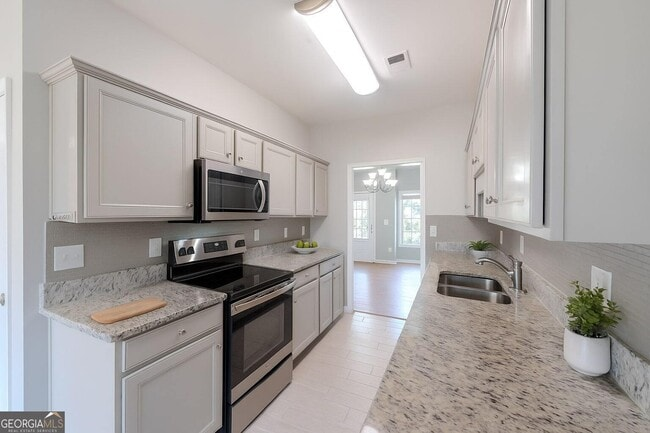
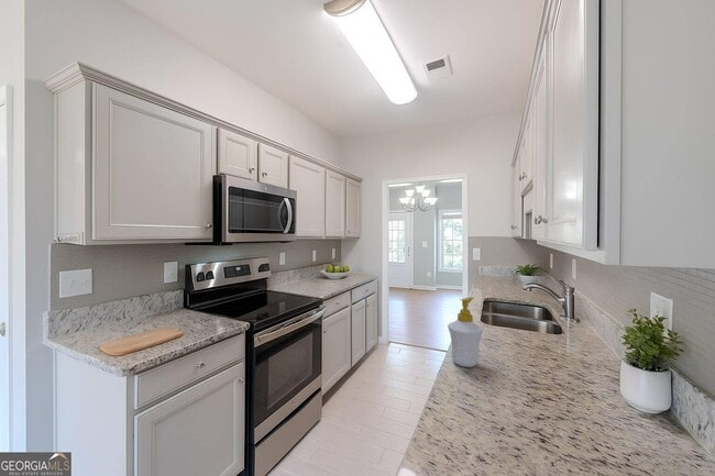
+ soap bottle [447,296,484,368]
